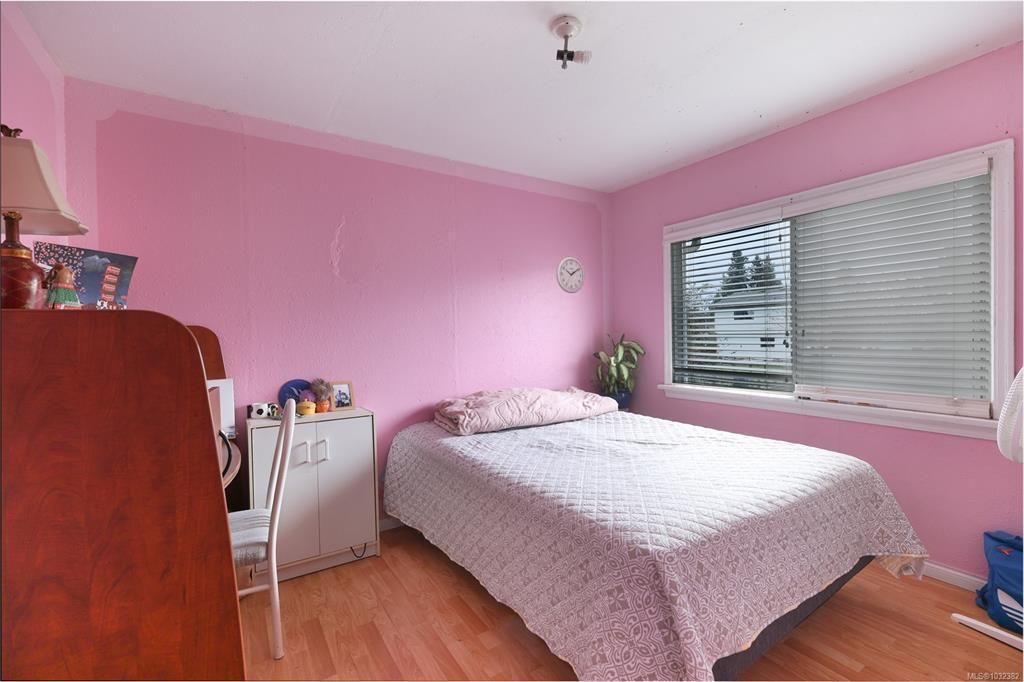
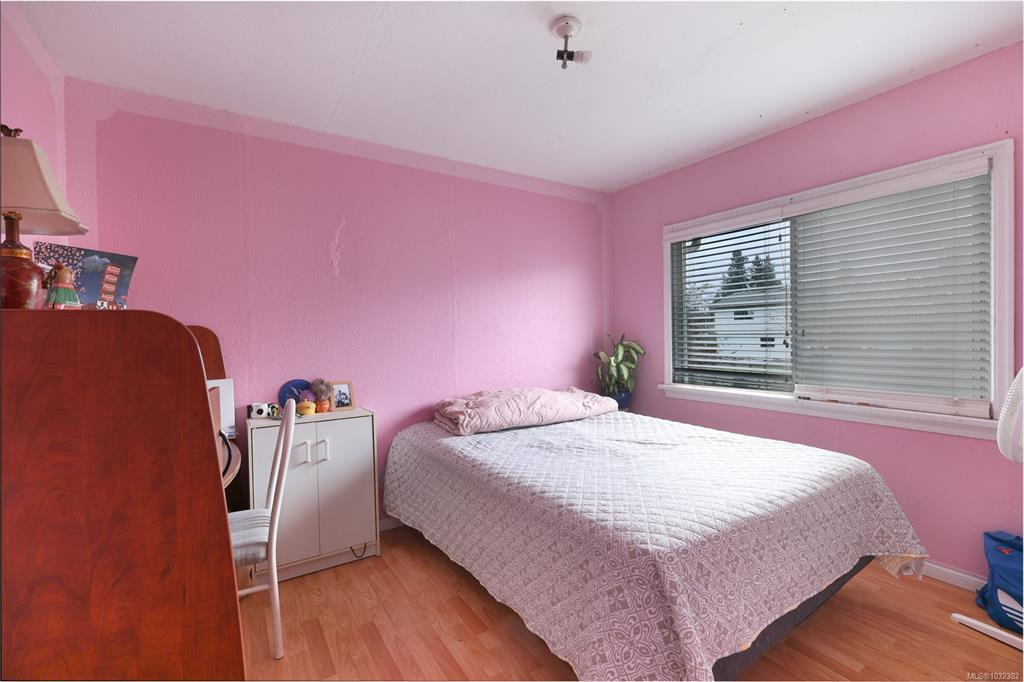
- wall clock [555,255,585,294]
